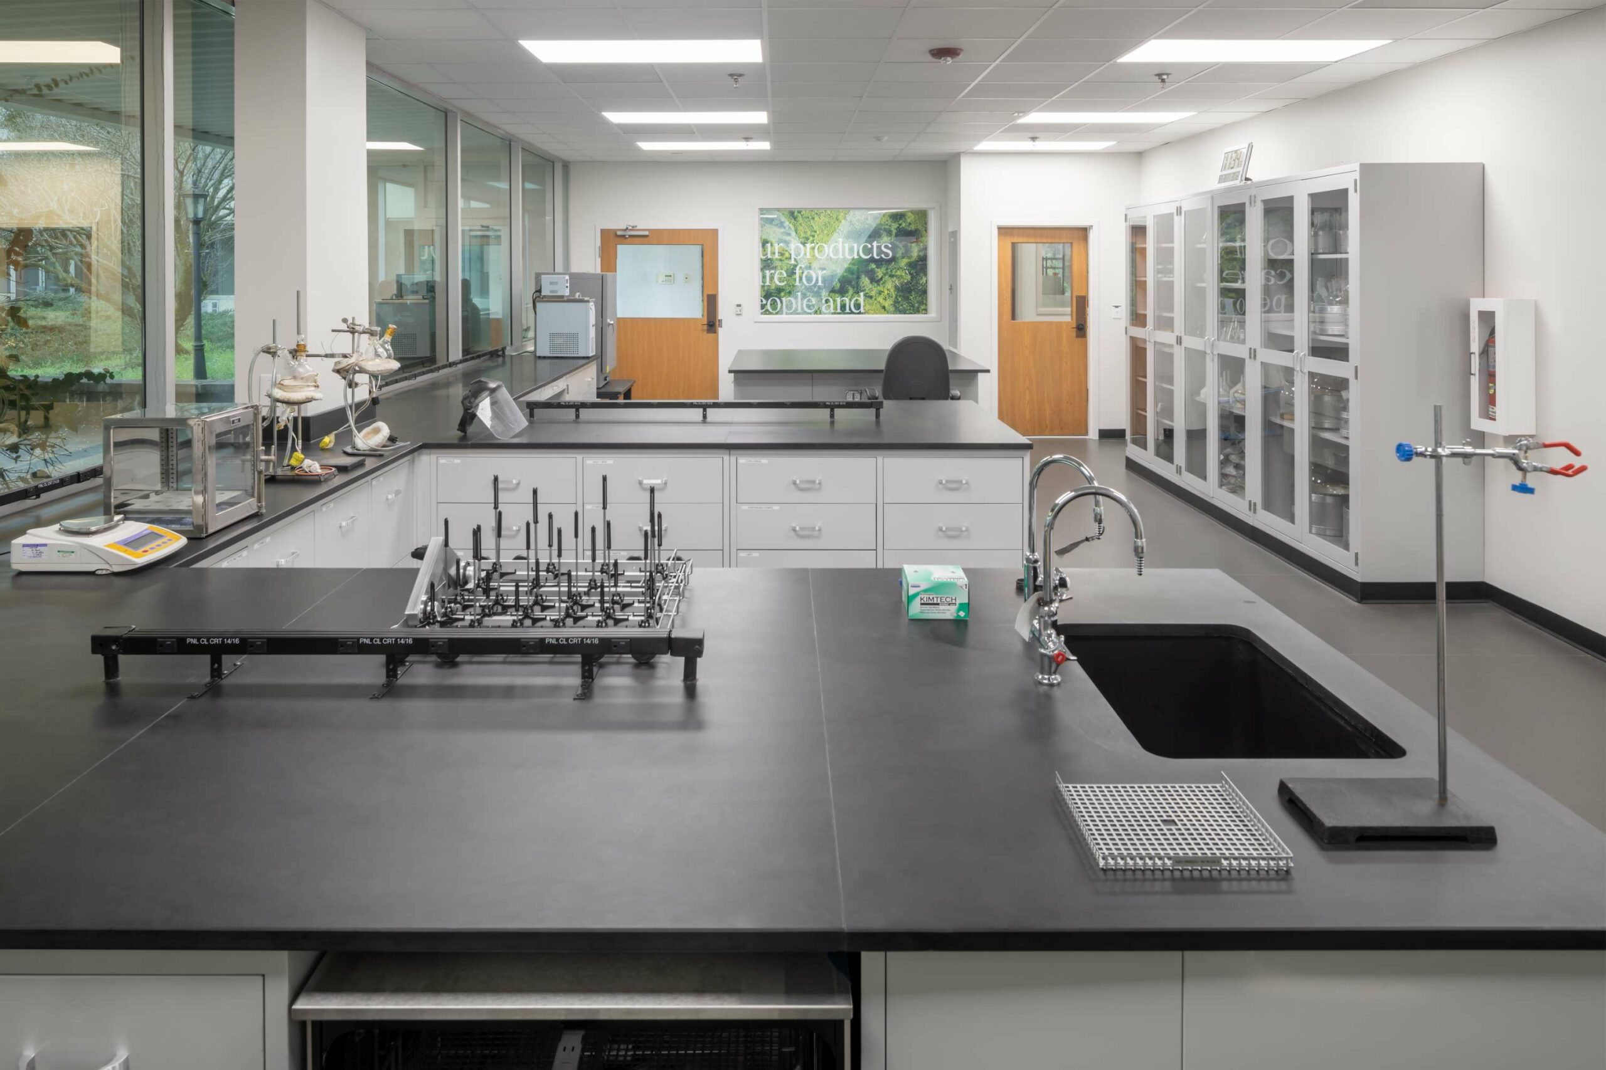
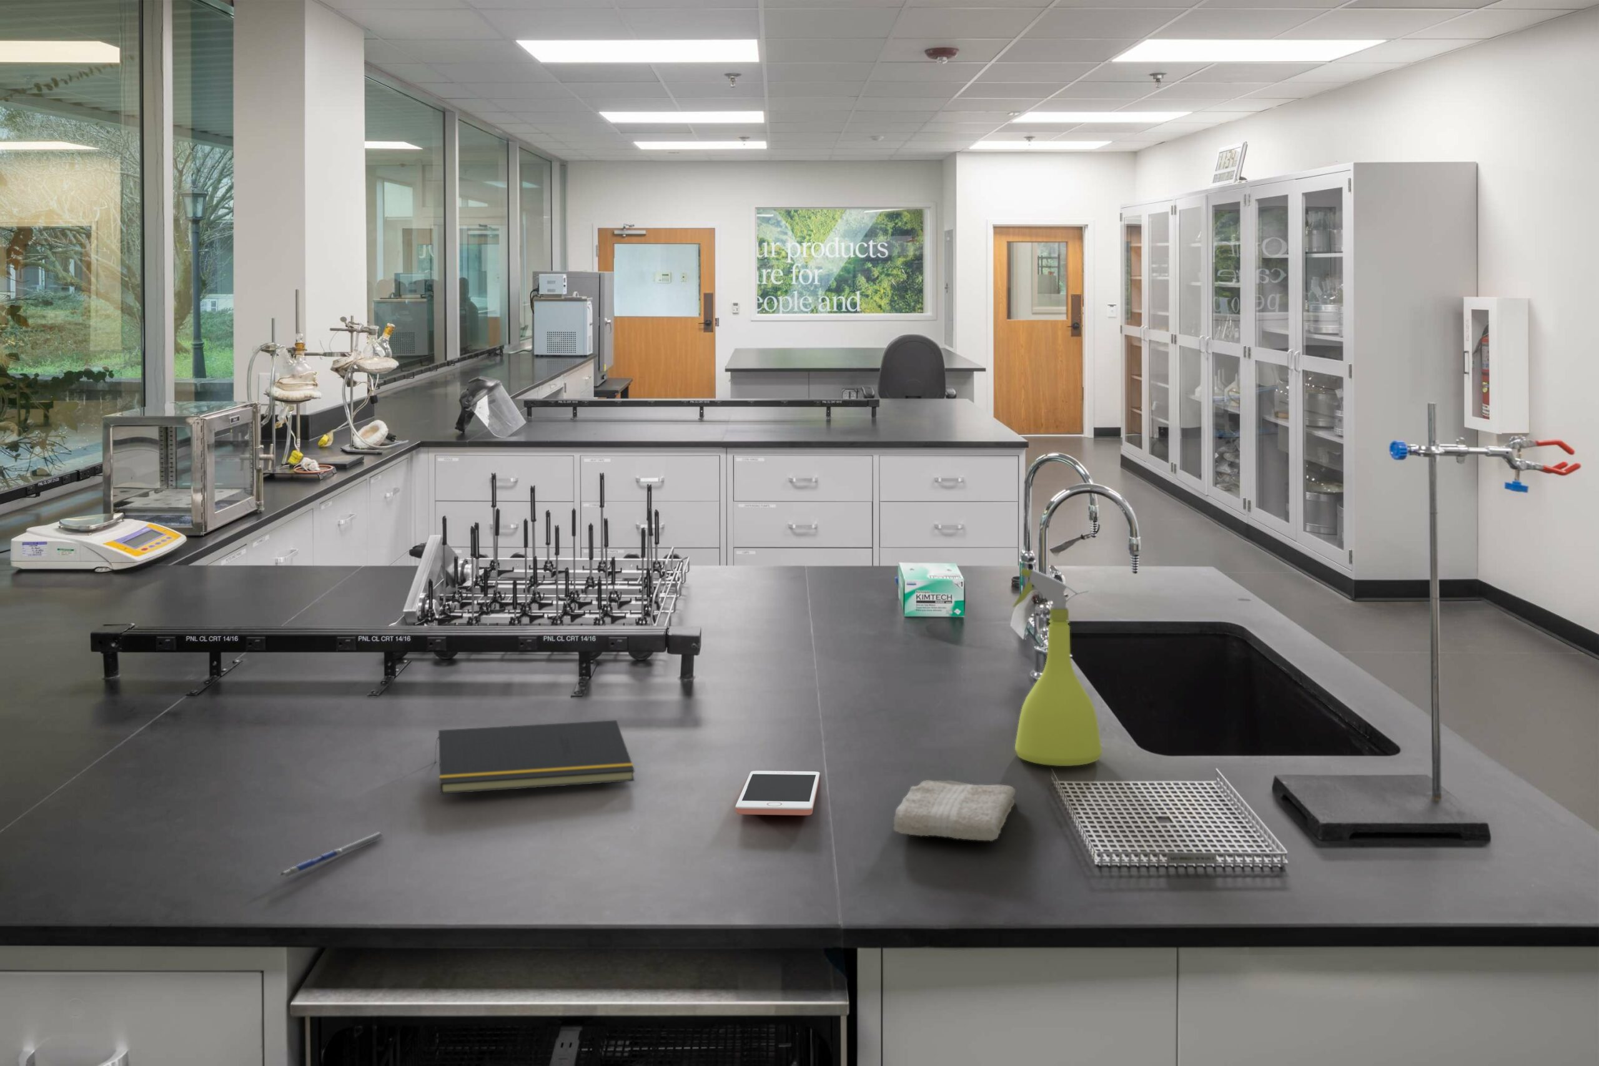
+ washcloth [893,779,1016,842]
+ spray bottle [1011,568,1103,767]
+ cell phone [735,770,820,816]
+ pen [277,832,384,877]
+ notepad [434,720,635,795]
